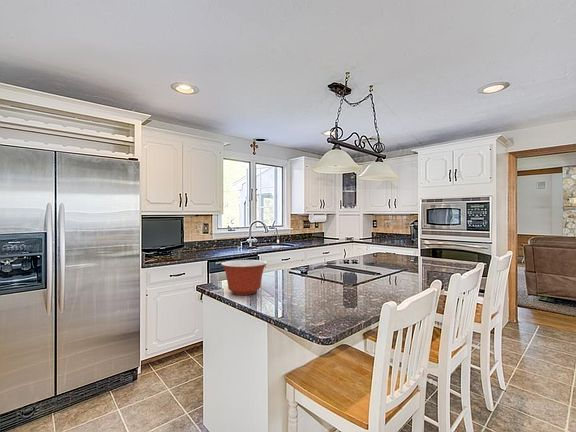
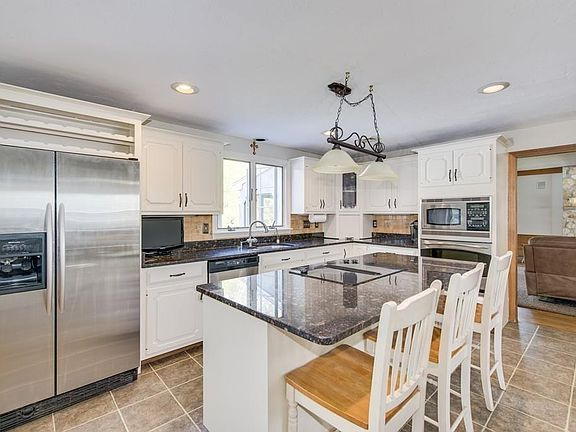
- mixing bowl [220,259,268,296]
